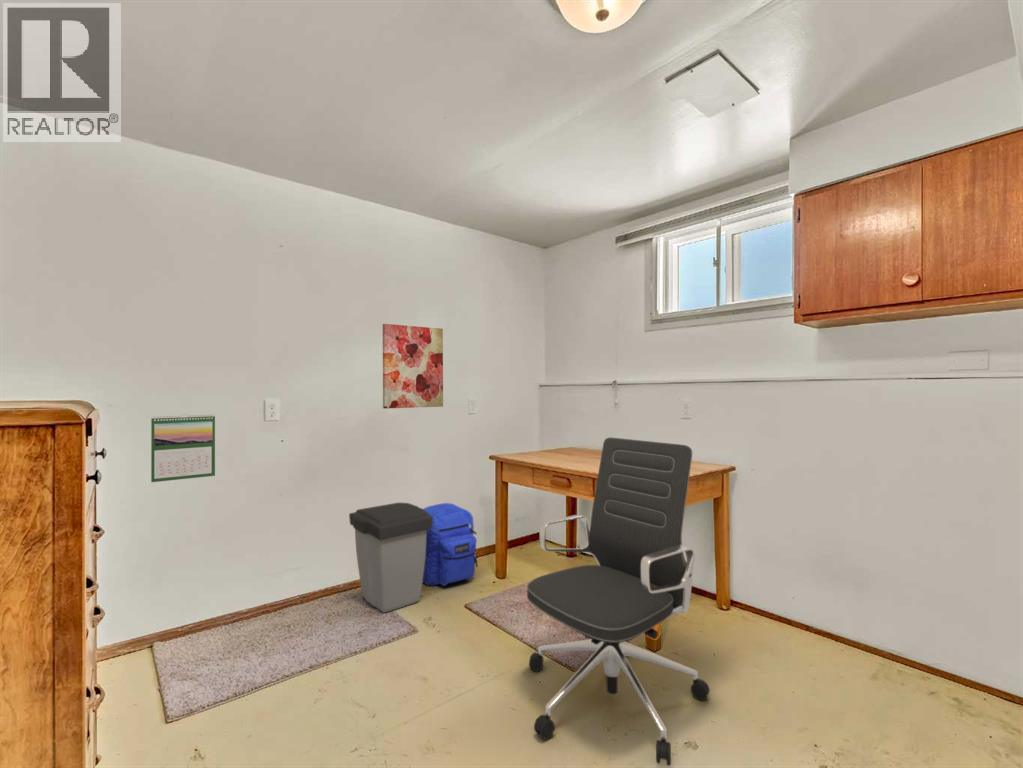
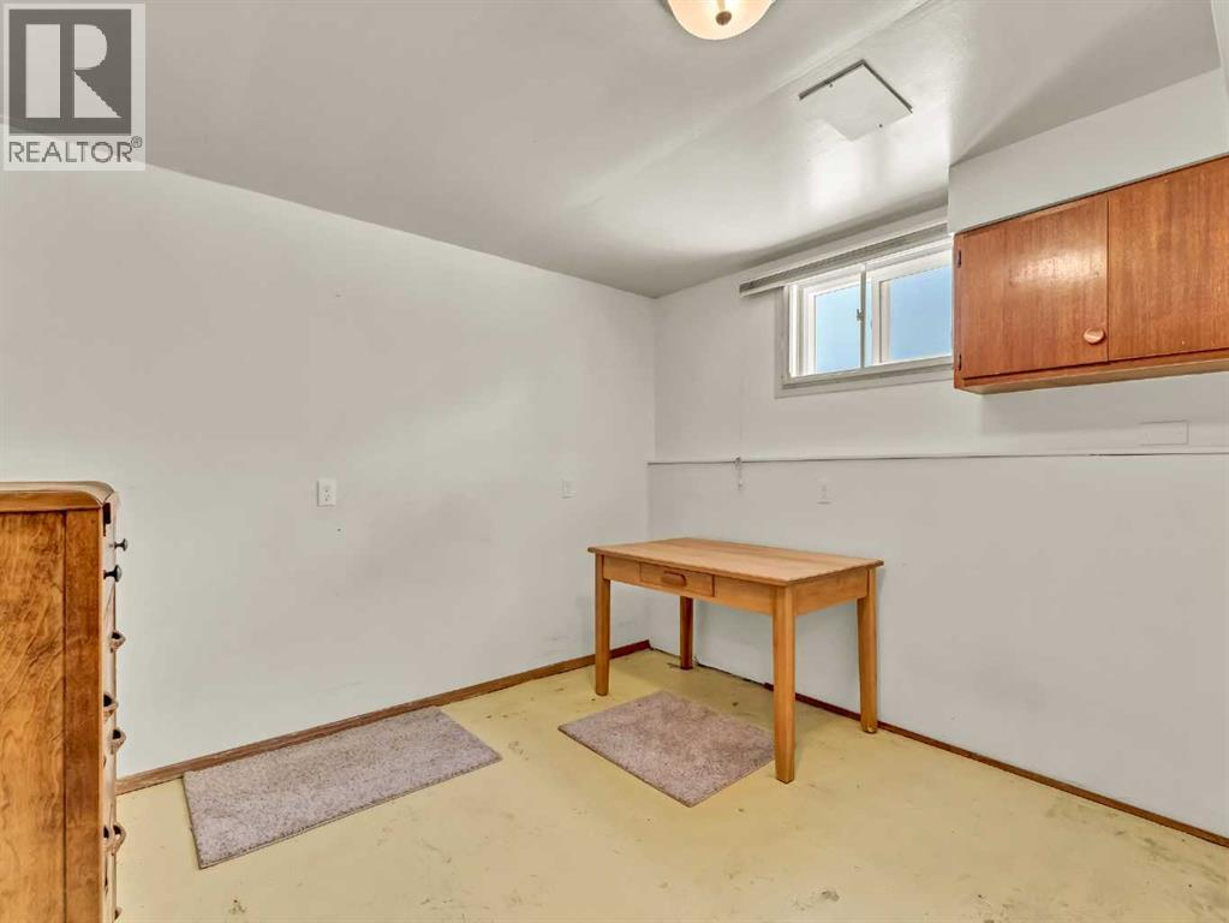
- calendar [150,413,216,483]
- trash can [348,502,433,614]
- wall art [382,323,444,409]
- backpack [422,502,479,587]
- office chair [526,436,711,767]
